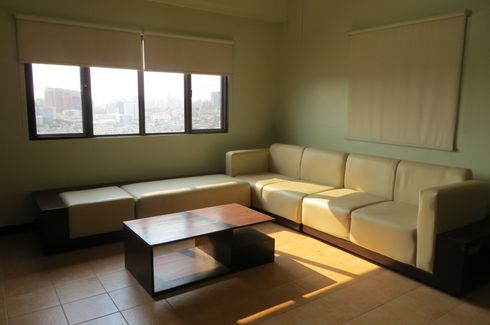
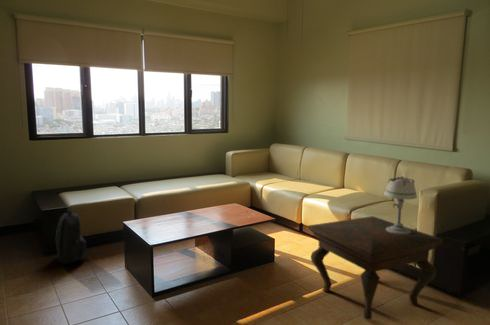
+ backpack [55,208,87,265]
+ table lamp [383,175,418,234]
+ side table [307,215,444,321]
